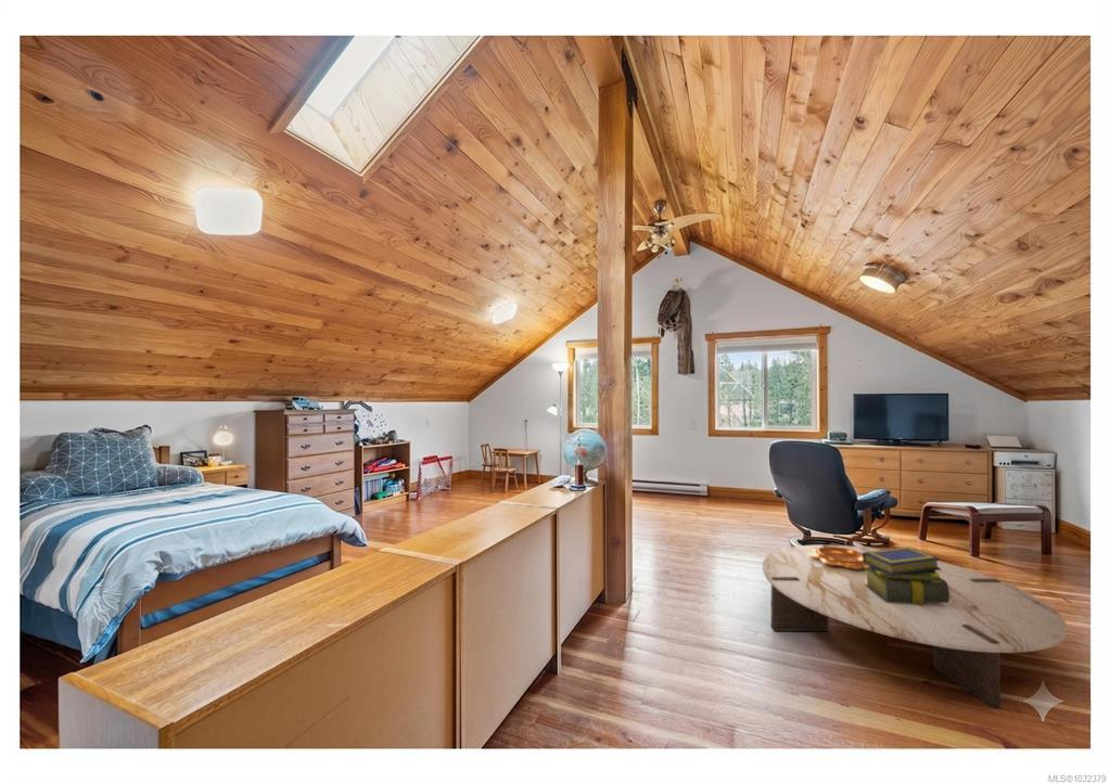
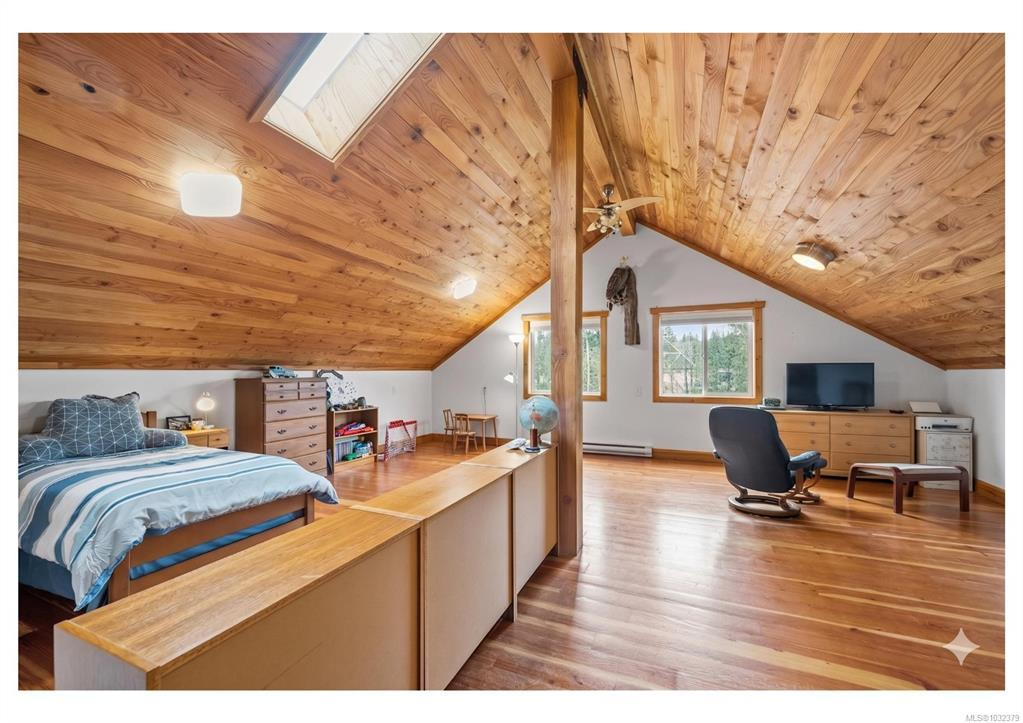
- stack of books [863,547,949,604]
- decorative bowl [808,547,870,569]
- coffee table [762,543,1068,710]
